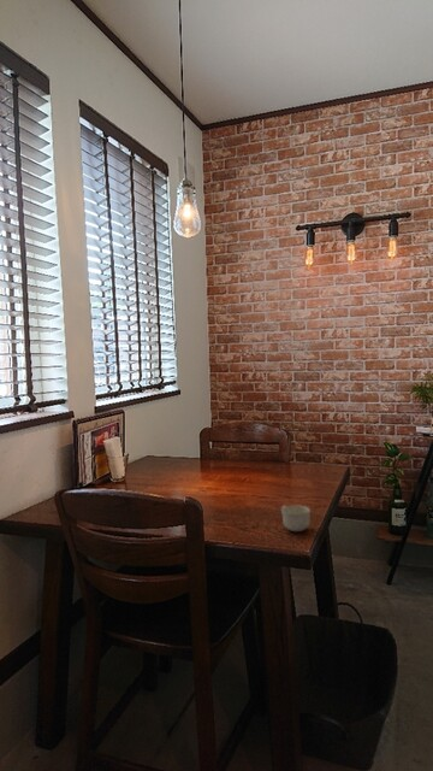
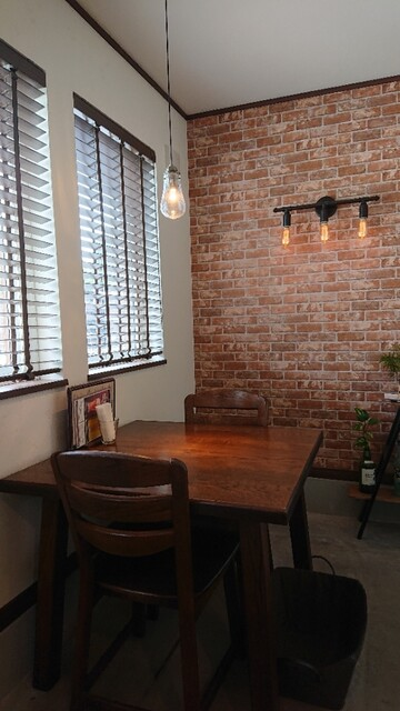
- cup [280,504,312,532]
